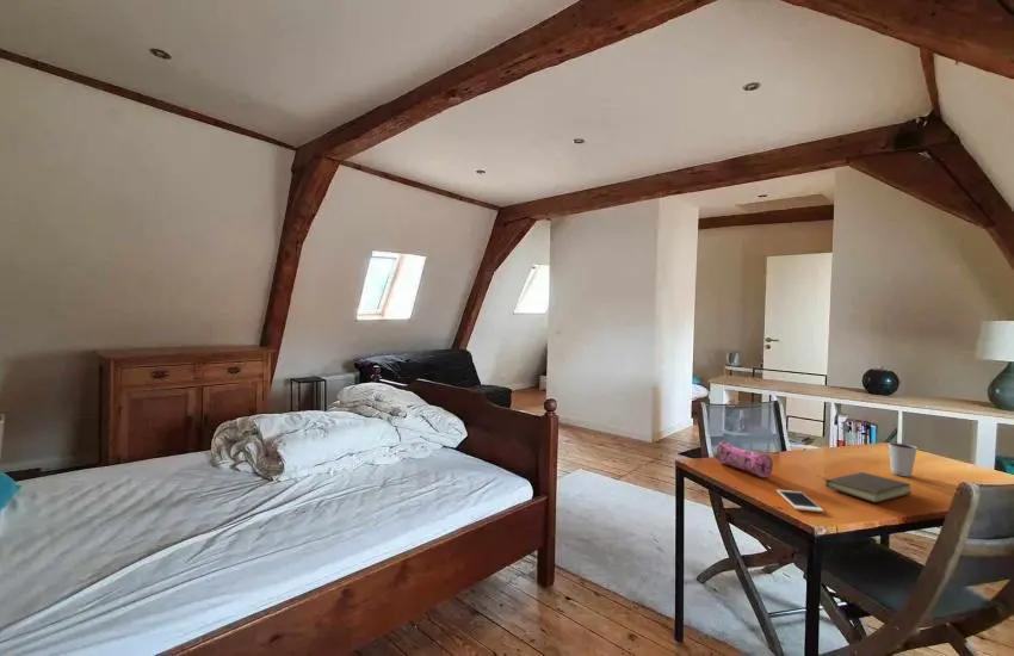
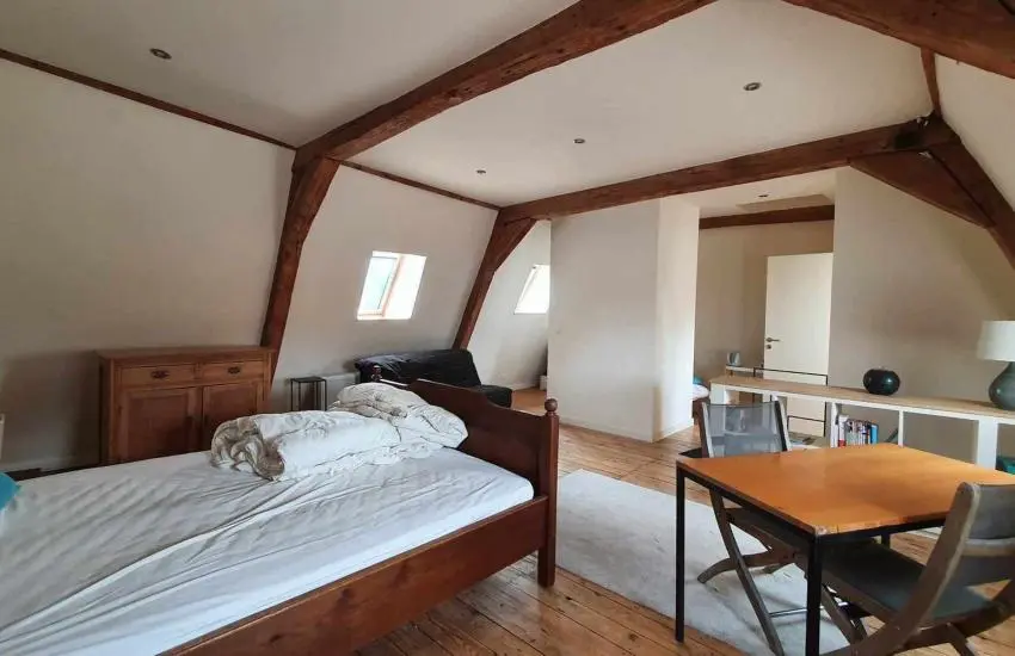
- dixie cup [888,441,919,477]
- pencil case [713,440,774,478]
- book [817,471,913,503]
- cell phone [775,489,824,513]
